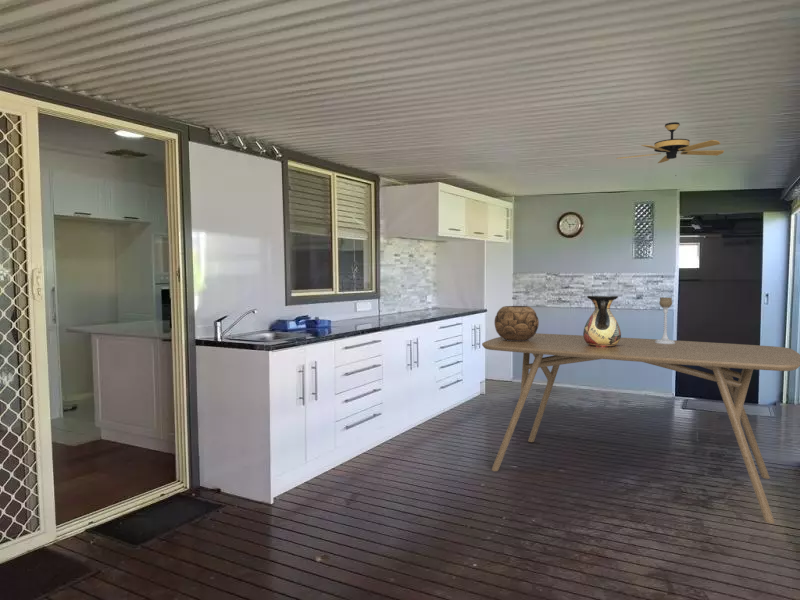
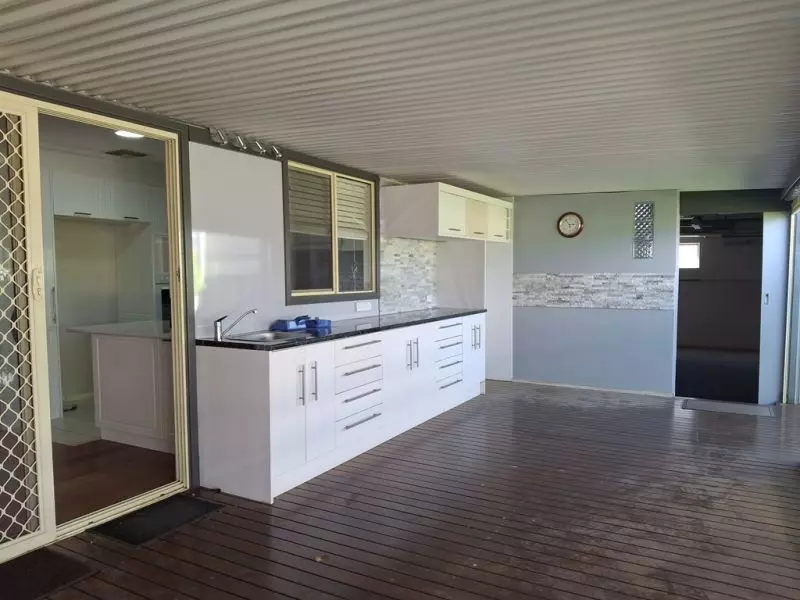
- ceiling fan [616,121,725,177]
- dining table [481,332,800,524]
- vase [582,295,622,348]
- candle holder [655,296,675,344]
- decorative bowl [494,305,540,341]
